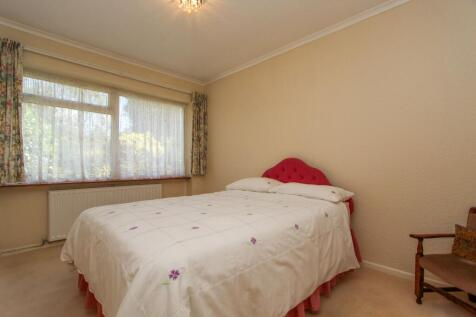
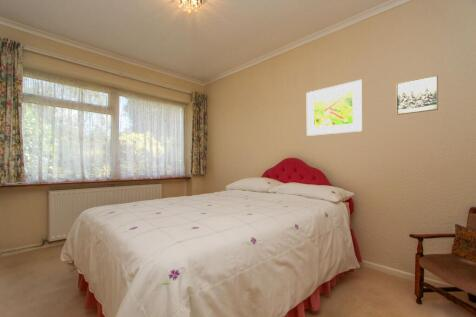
+ wall art [395,74,439,116]
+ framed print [305,79,363,137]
